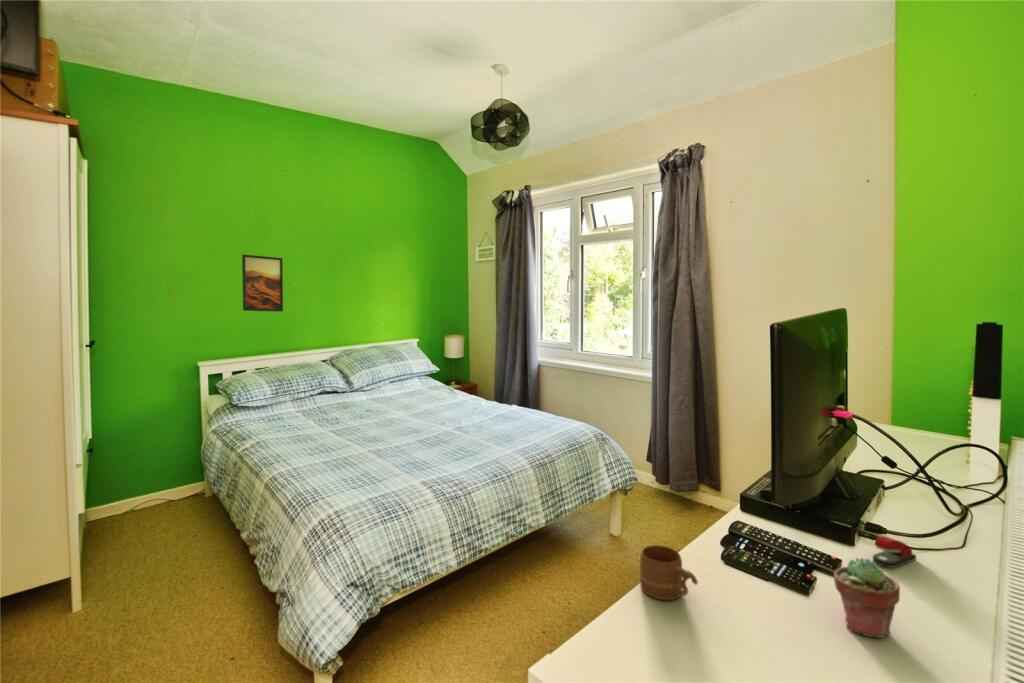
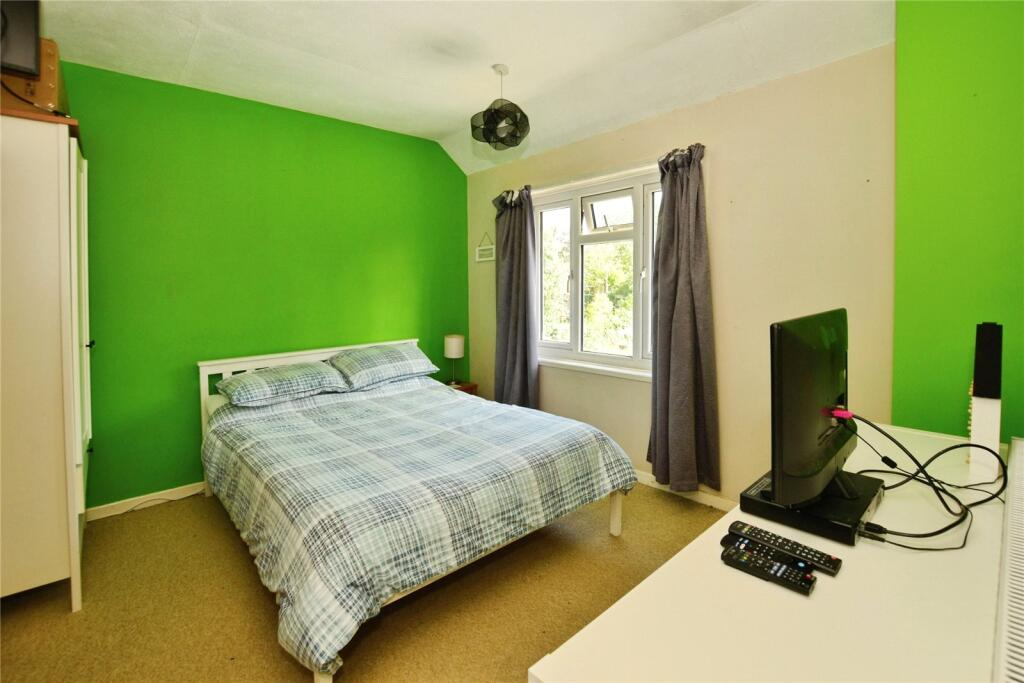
- stapler [872,535,917,569]
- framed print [241,254,284,313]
- mug [639,544,699,601]
- potted succulent [833,557,901,639]
